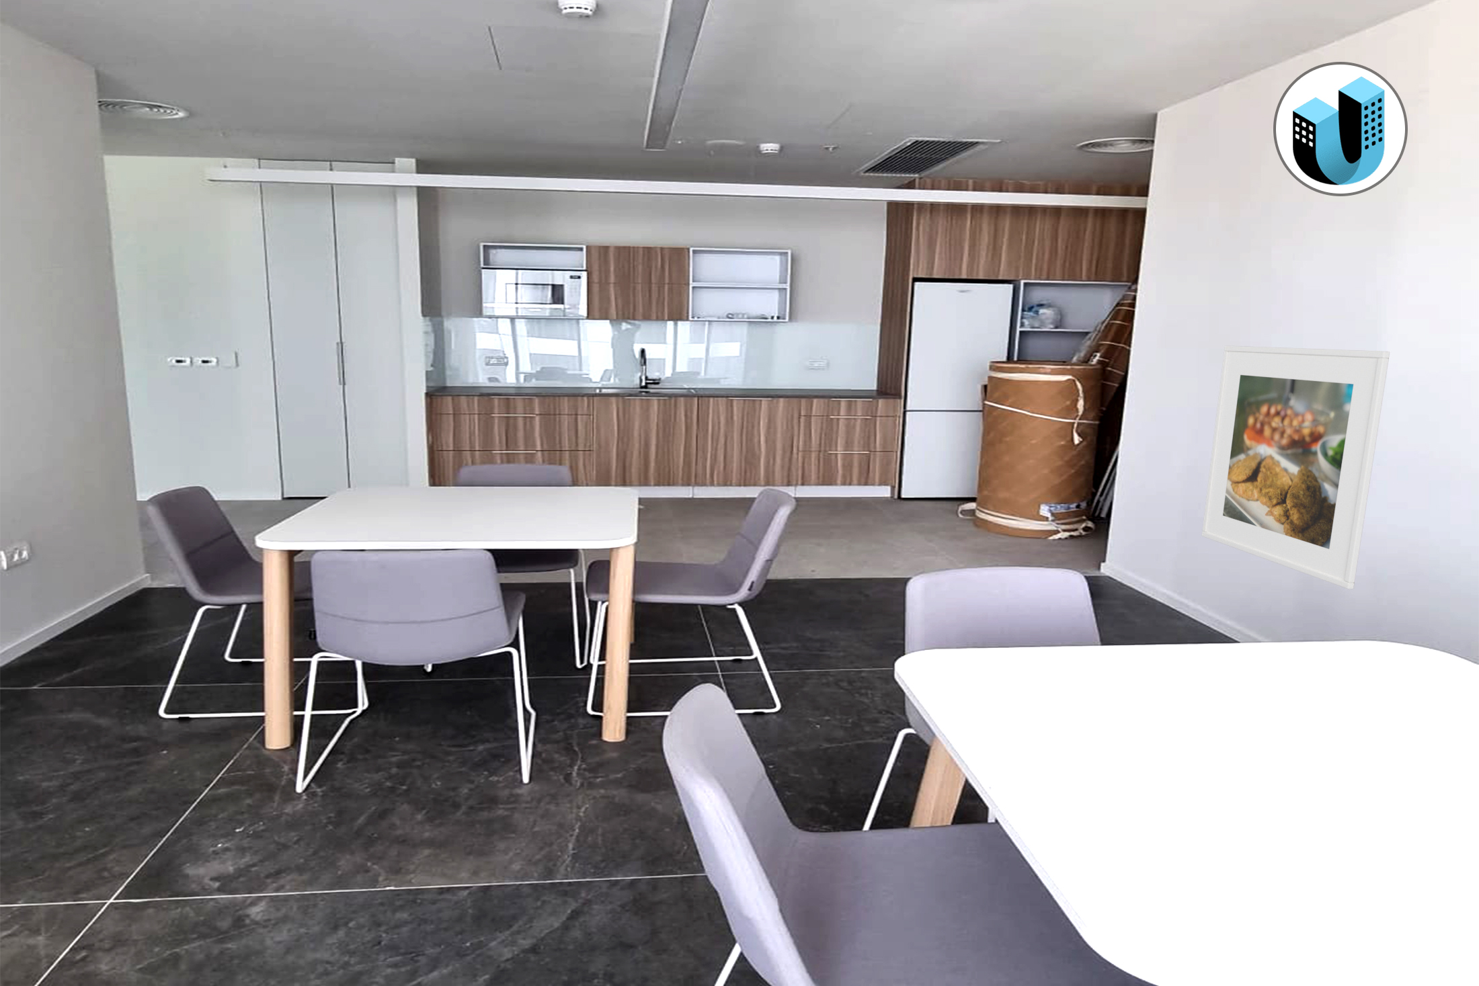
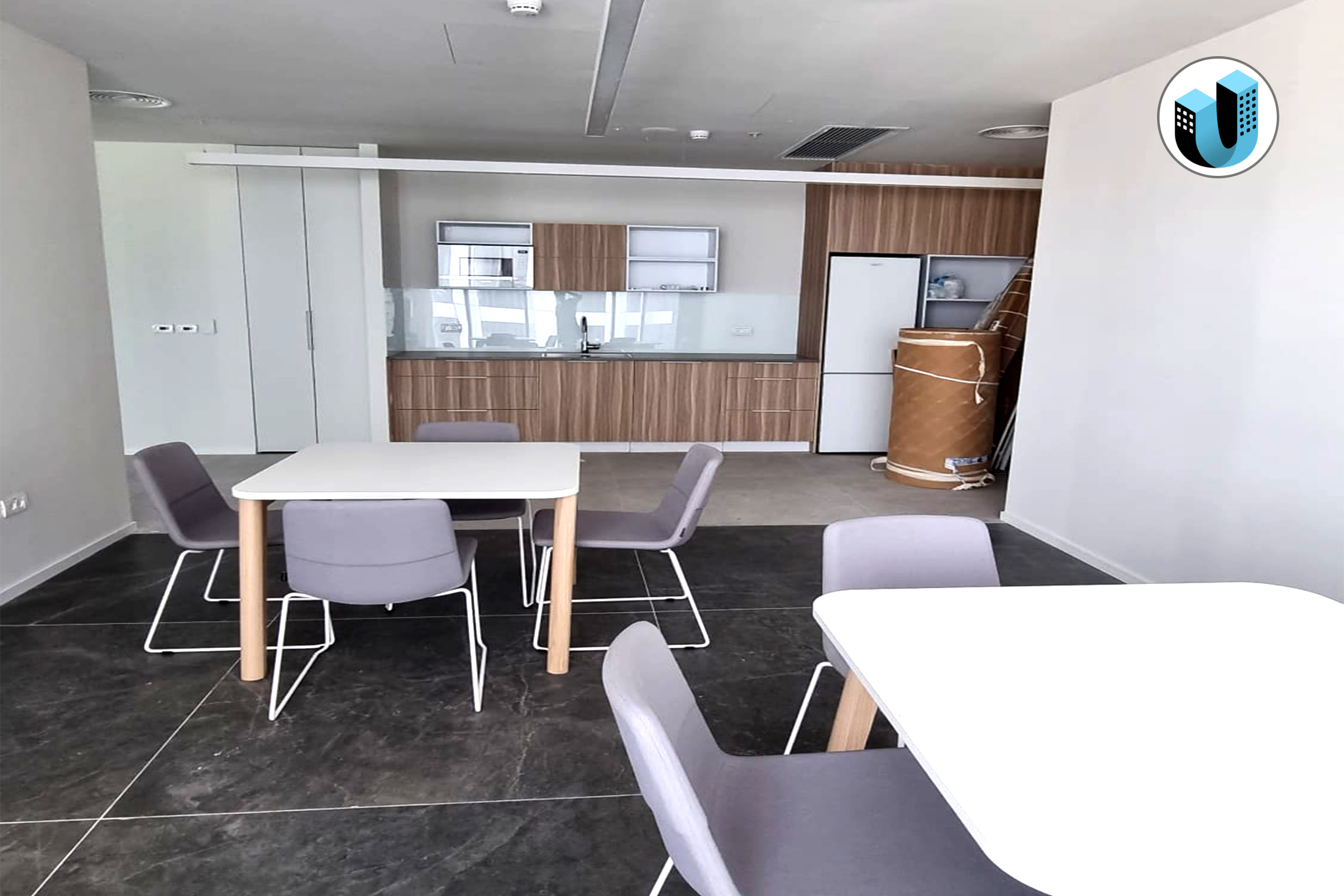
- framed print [1202,344,1390,590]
